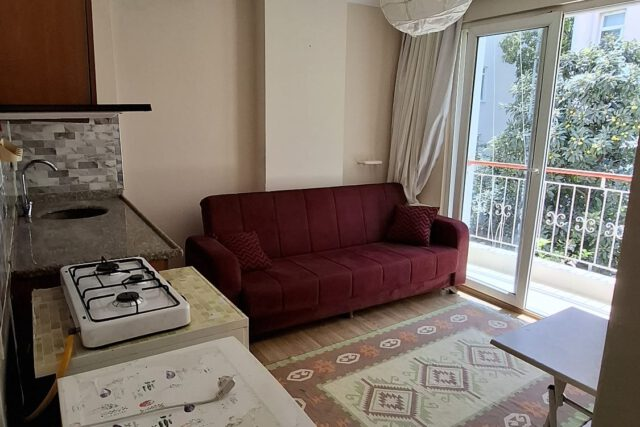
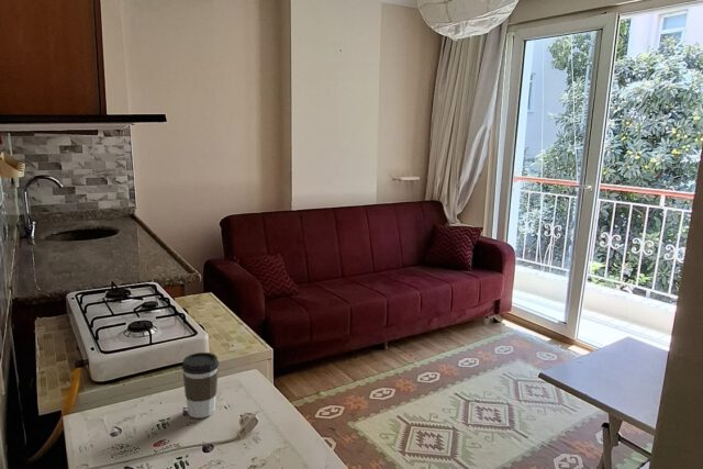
+ coffee cup [181,351,220,418]
